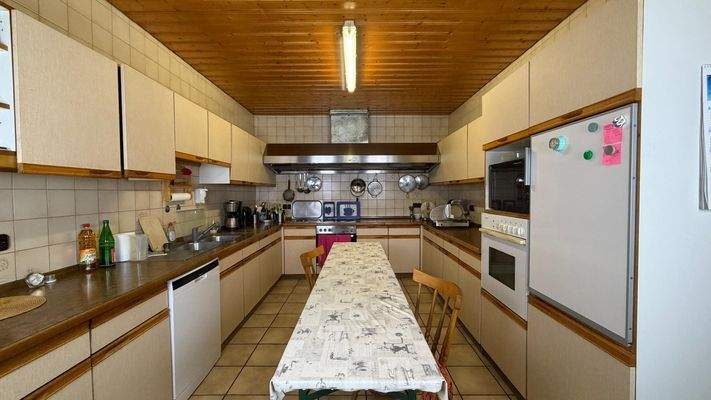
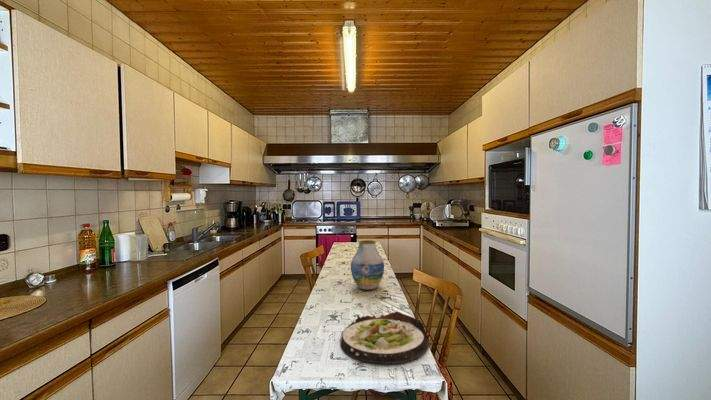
+ salad plate [339,311,430,365]
+ vase [350,239,385,291]
